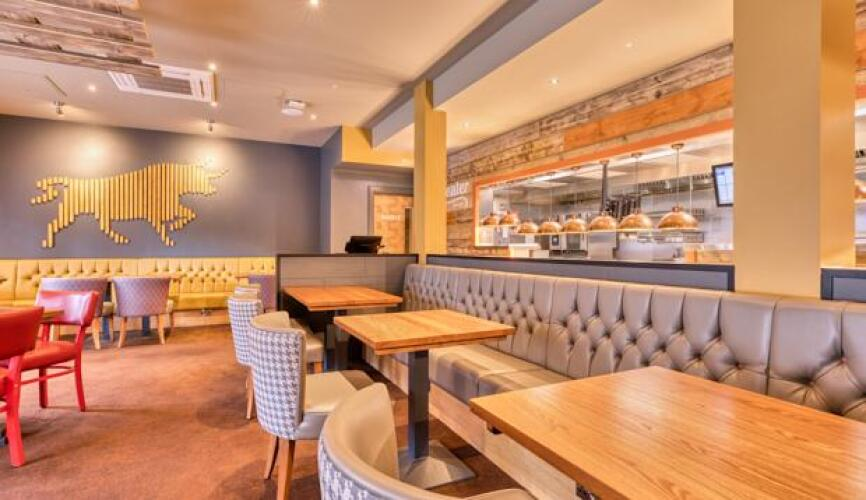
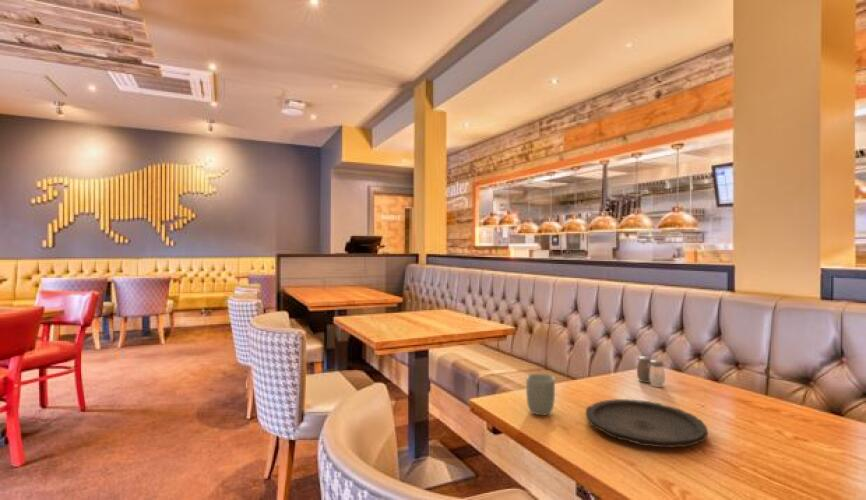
+ plate [585,398,709,449]
+ cup [525,373,556,416]
+ salt and pepper shaker [636,355,666,388]
